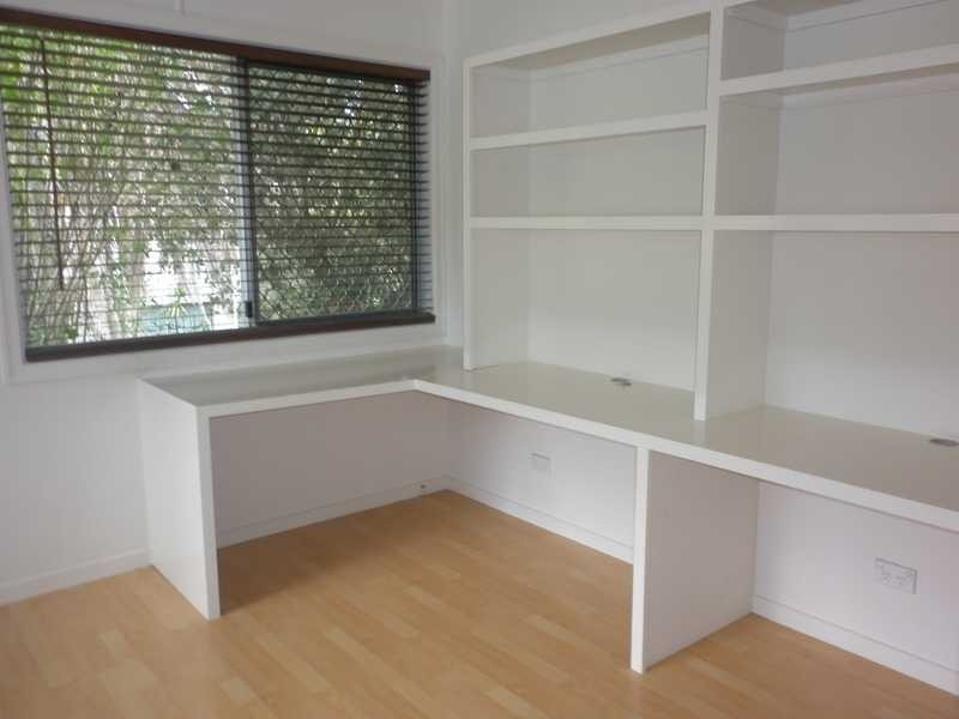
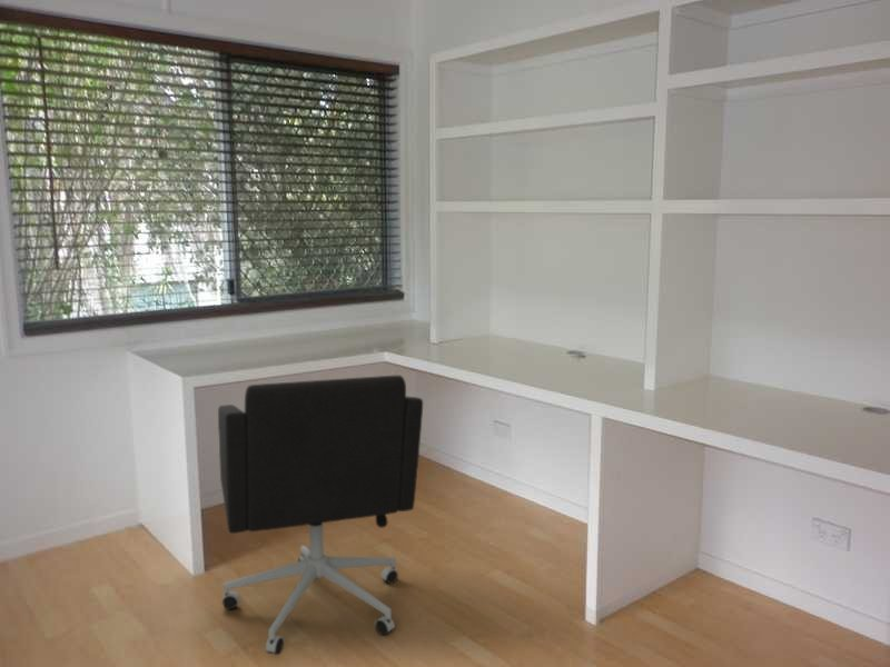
+ office chair [217,375,424,656]
